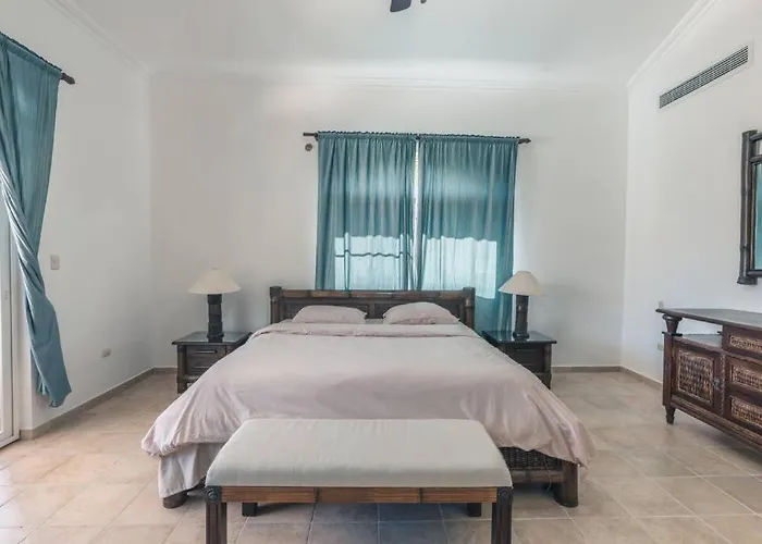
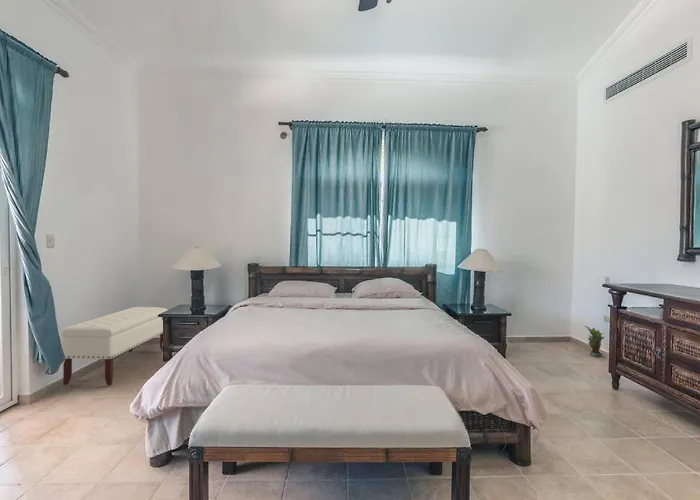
+ potted plant [583,325,605,358]
+ bench [60,306,168,387]
